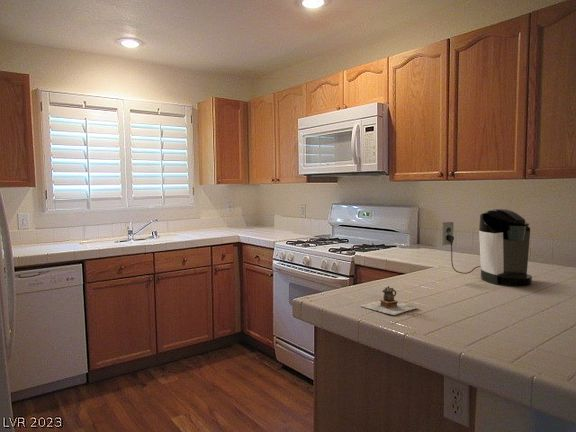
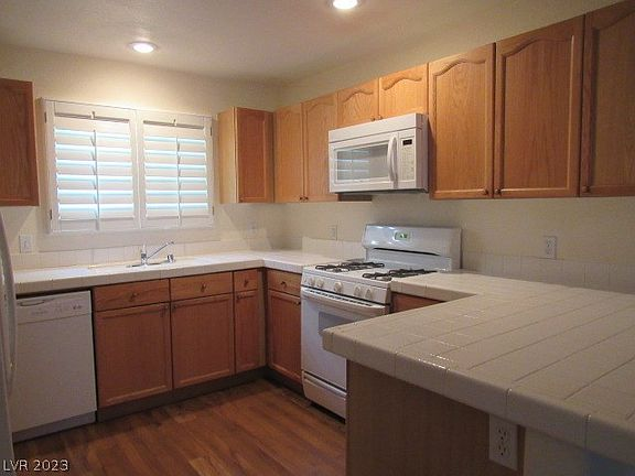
- teapot [359,285,418,316]
- coffee maker [441,208,533,287]
